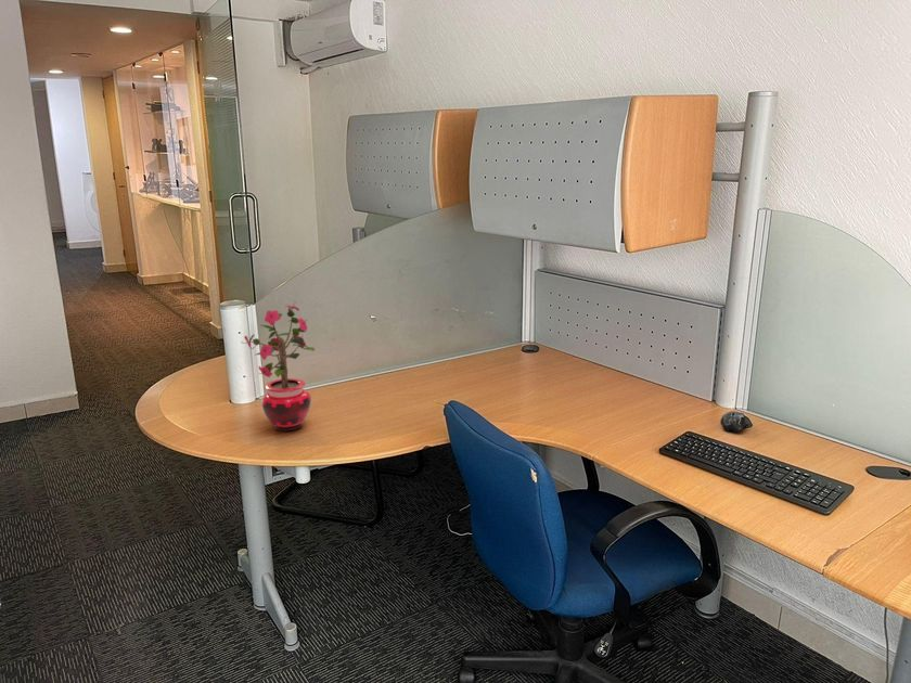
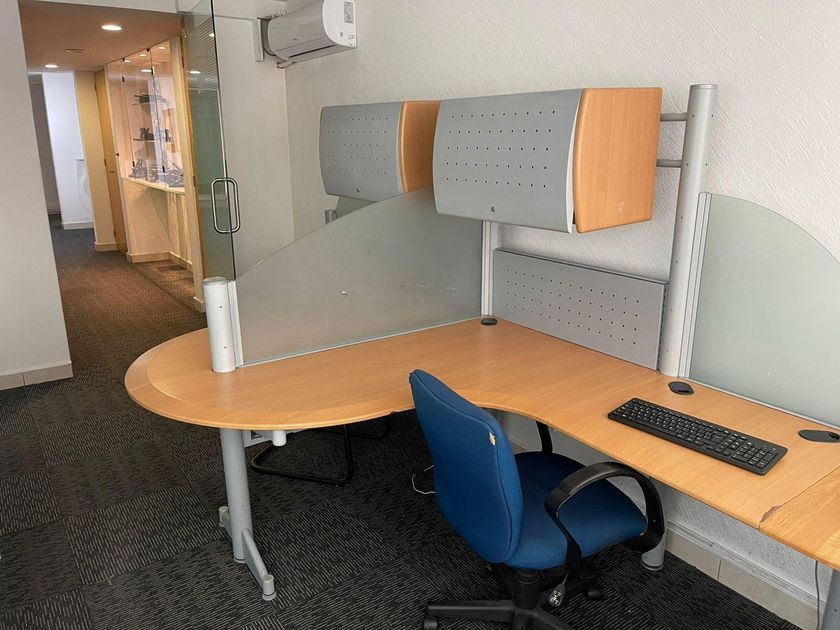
- computer mouse [719,410,748,434]
- potted plant [242,299,316,431]
